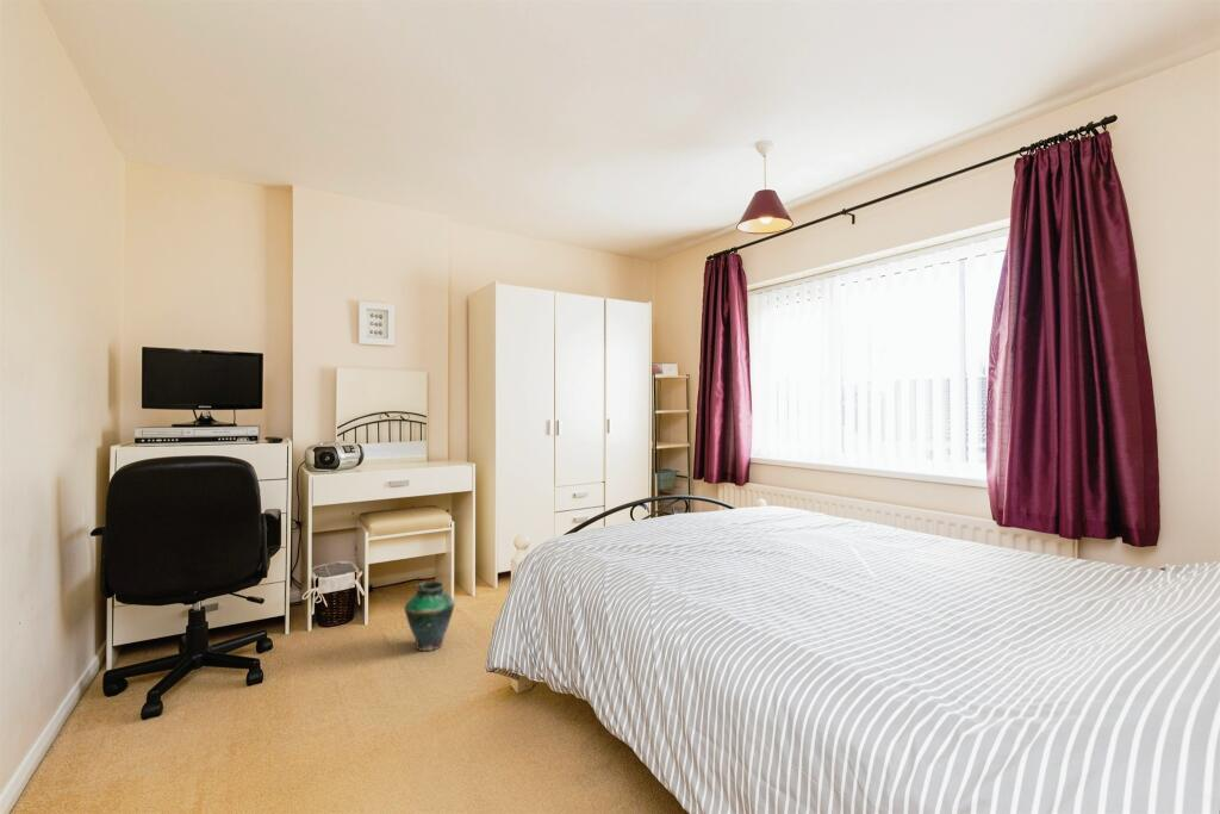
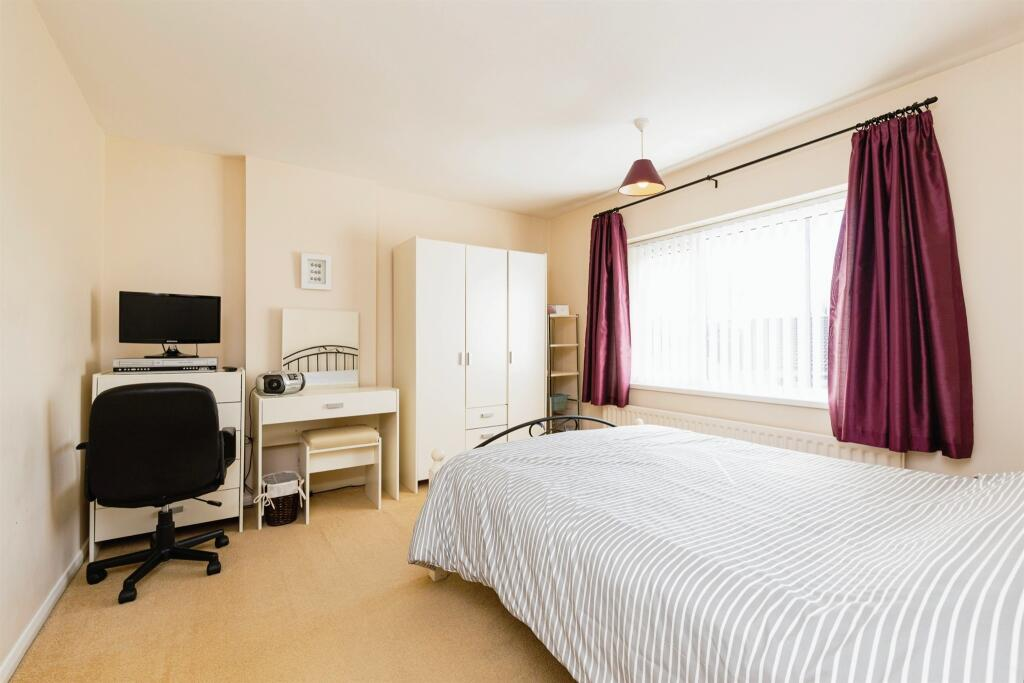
- vase [403,580,456,652]
